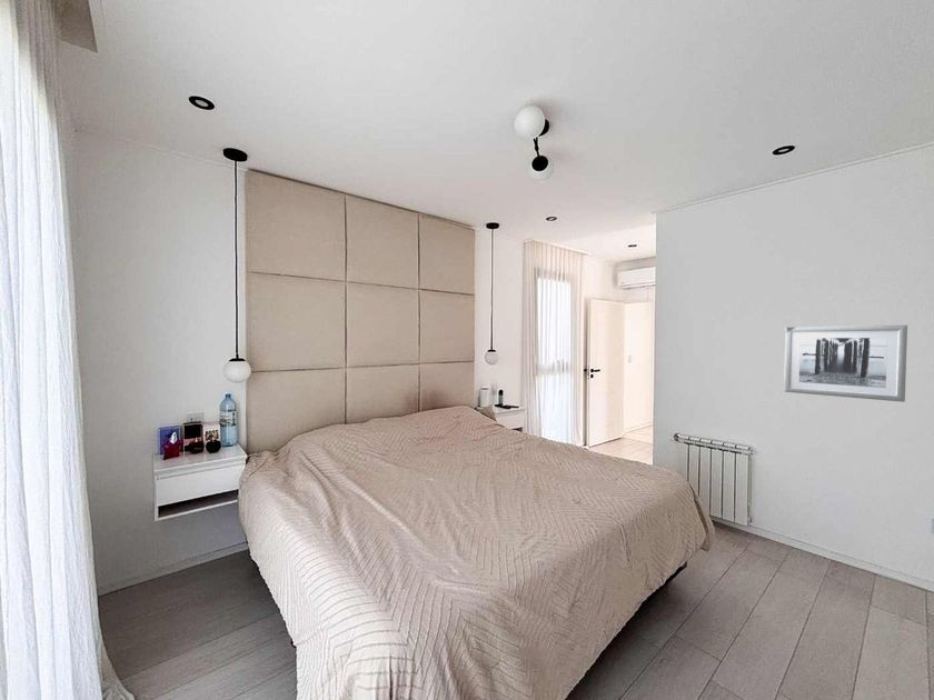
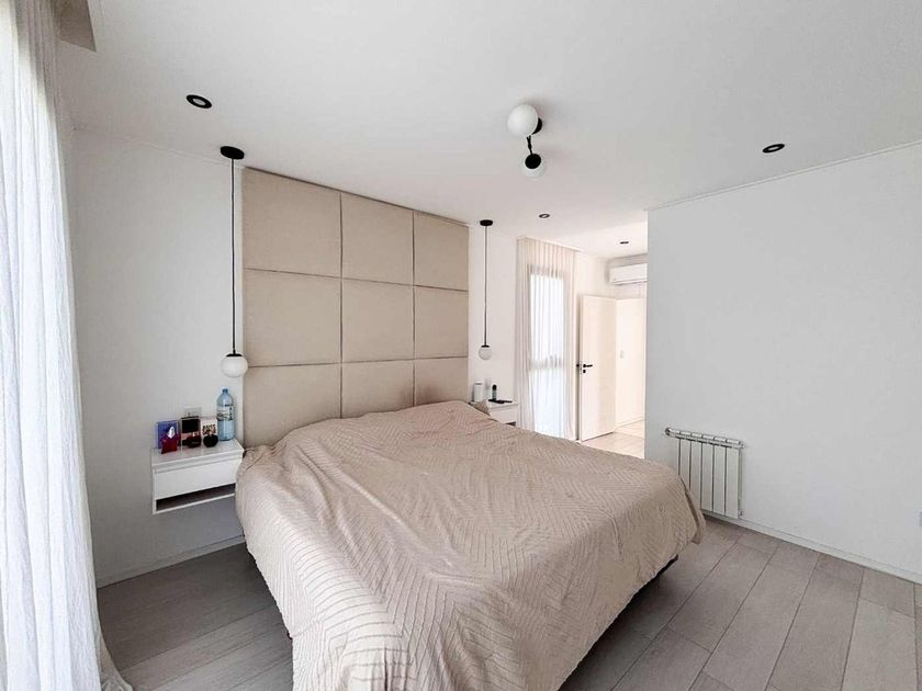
- wall art [783,324,908,403]
